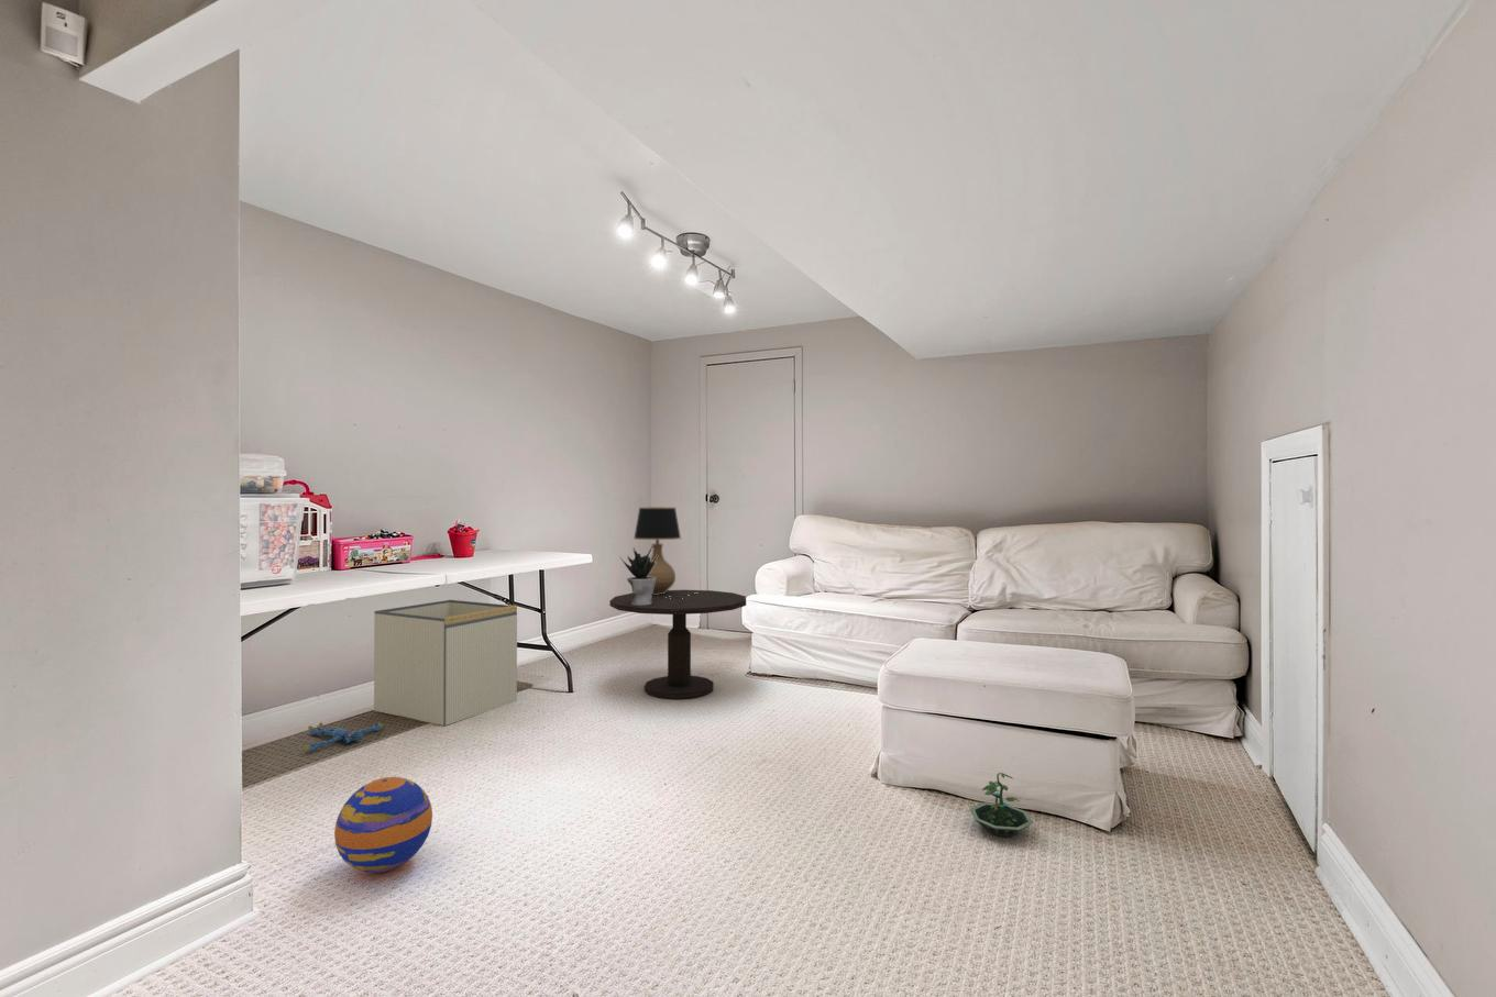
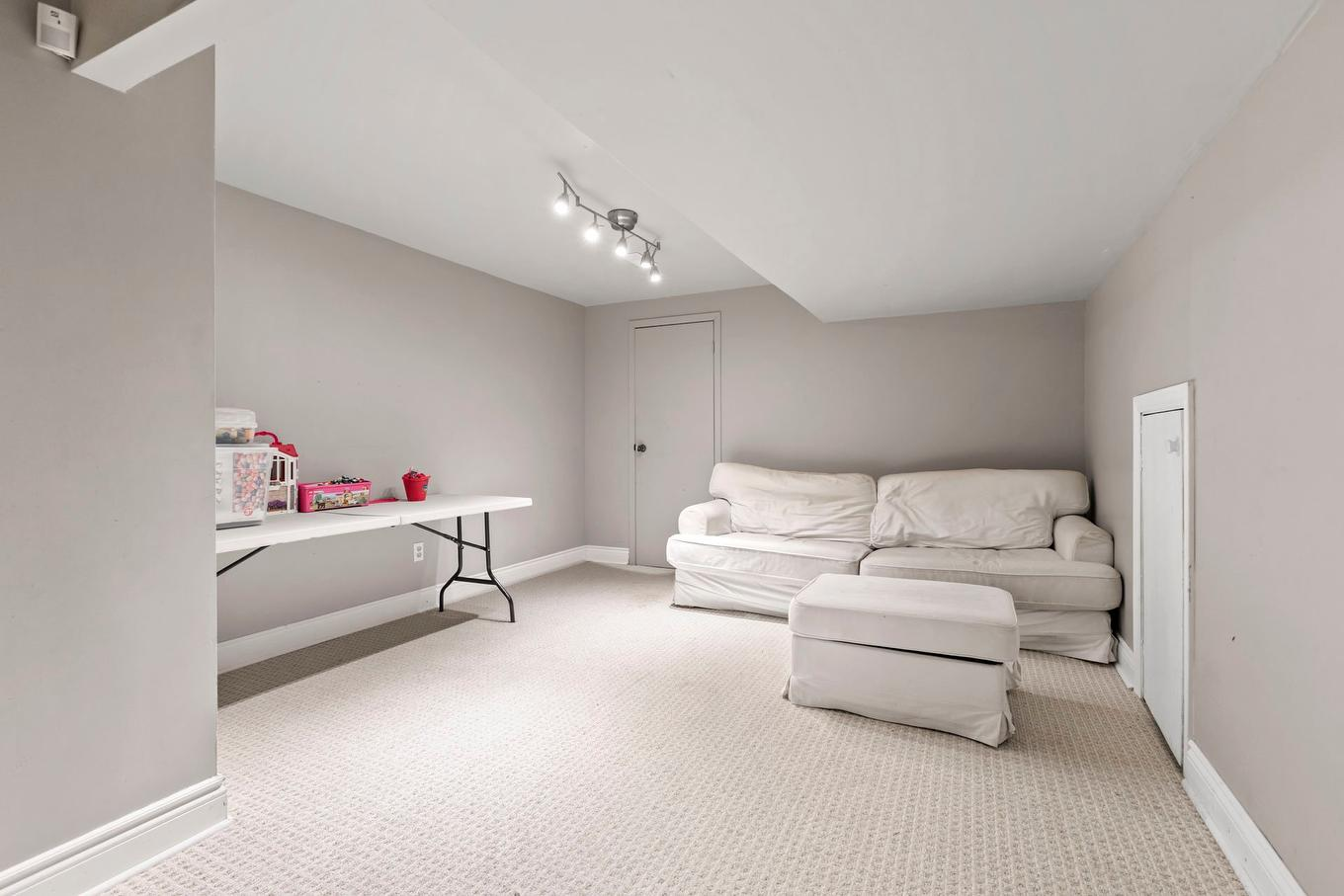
- potted plant [619,545,658,605]
- plush toy [303,721,385,753]
- ball [333,776,433,873]
- side table [608,589,747,700]
- table lamp [632,505,699,599]
- terrarium [970,771,1035,838]
- storage bin [373,599,518,727]
